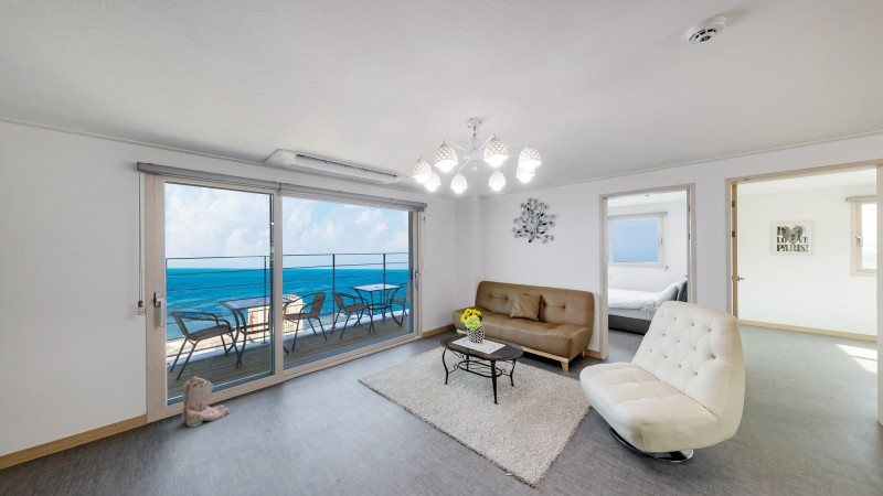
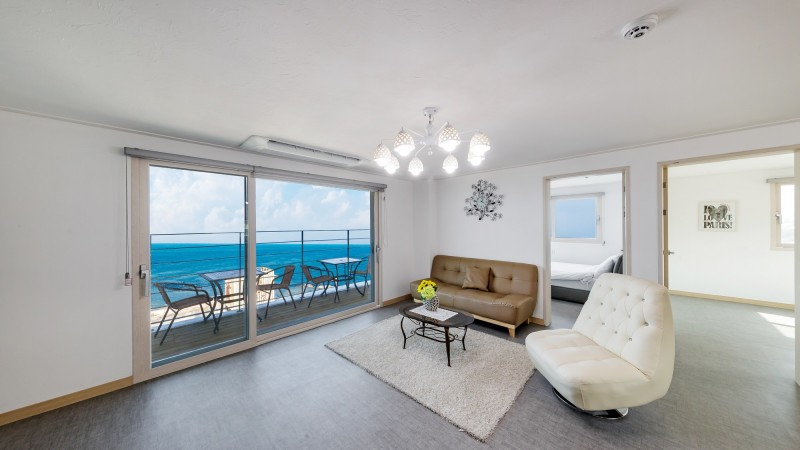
- boots [181,376,231,429]
